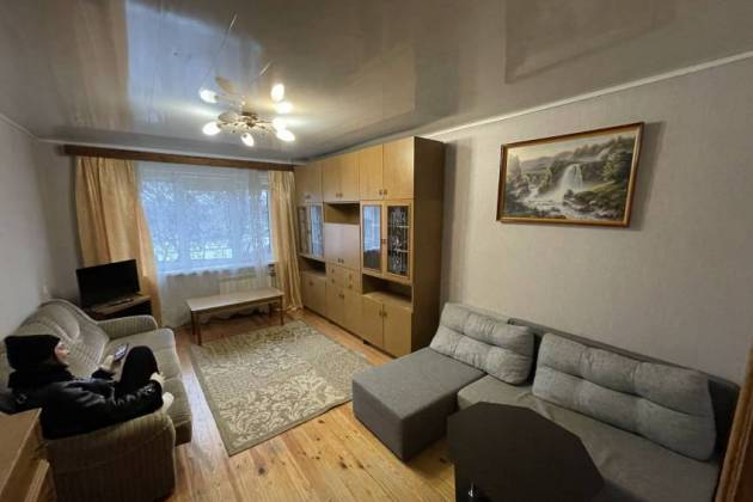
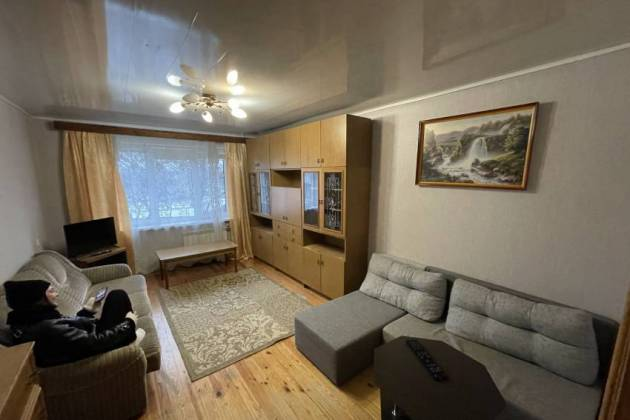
+ remote control [405,338,448,381]
